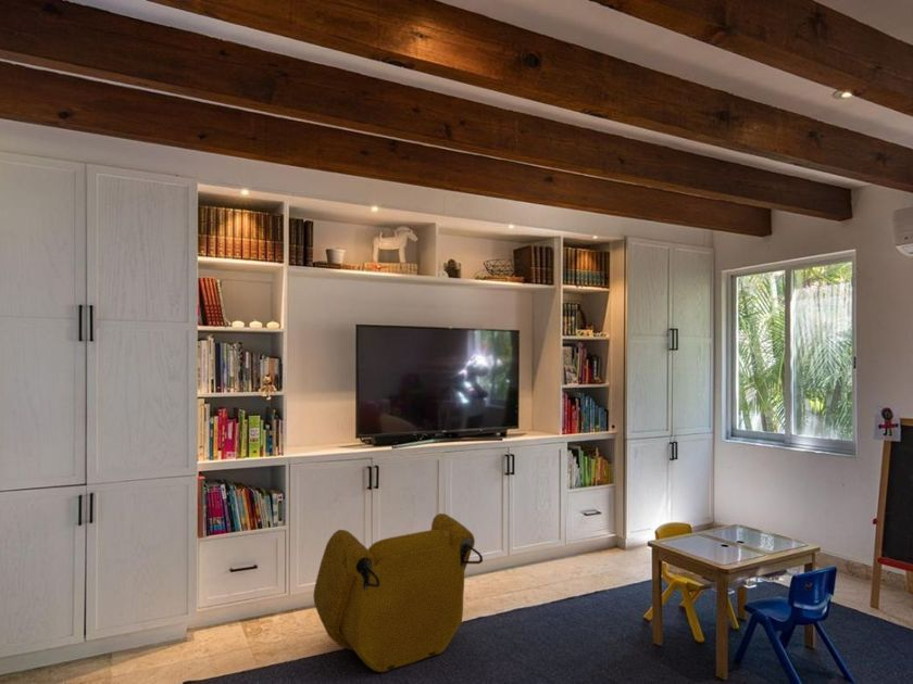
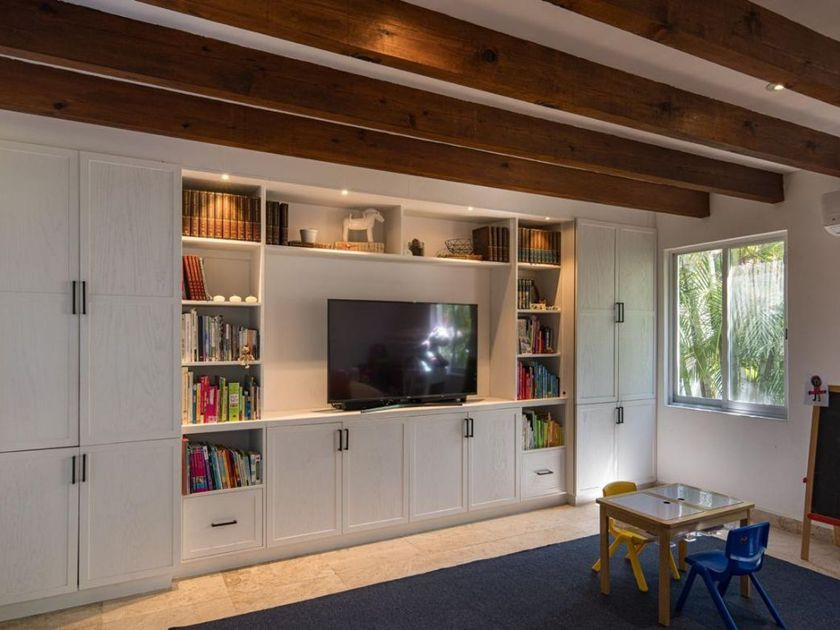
- bean bag chair [312,512,484,673]
